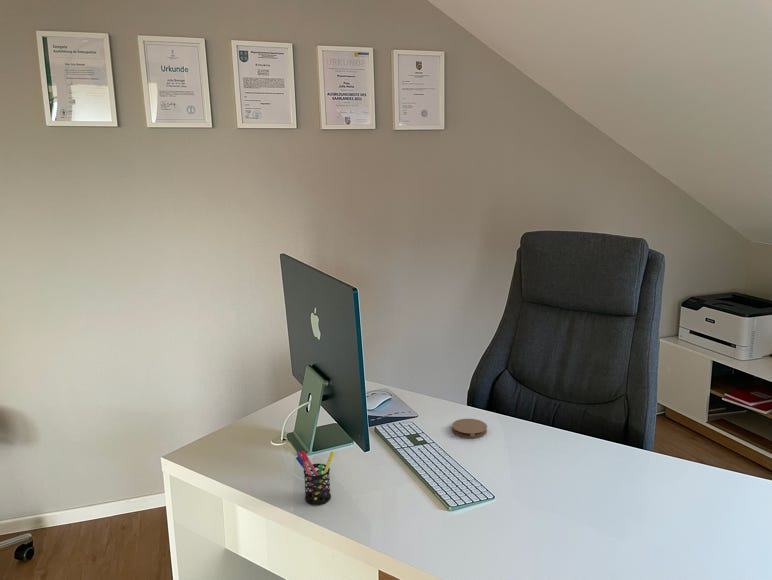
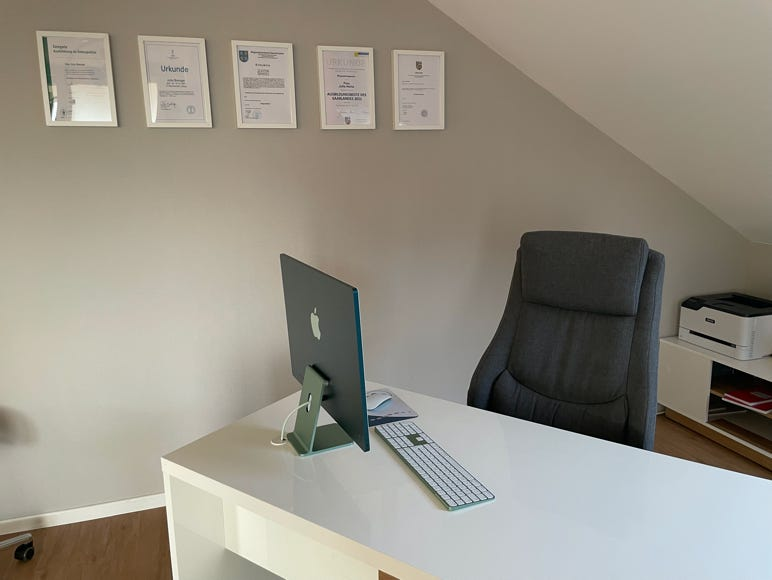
- pen holder [295,450,335,506]
- coaster [451,418,488,439]
